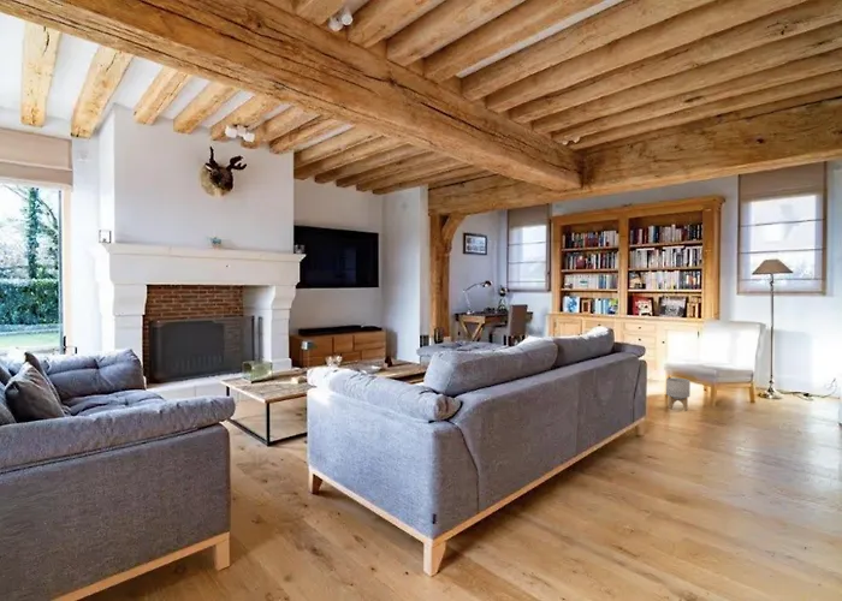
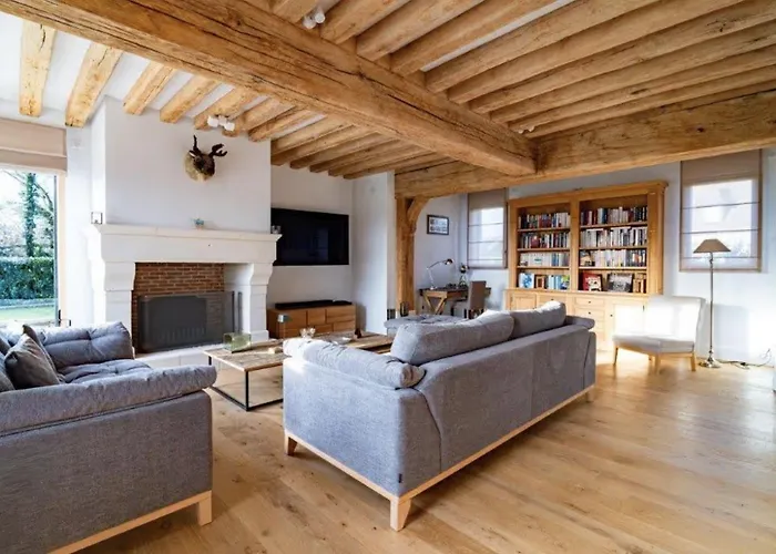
- planter [665,376,692,412]
